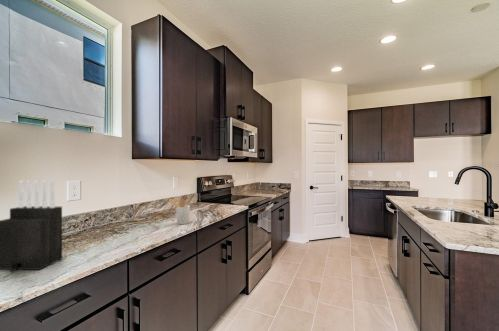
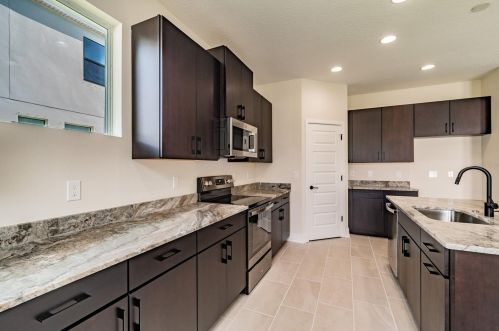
- knife block [0,179,63,273]
- utensil holder [168,198,191,225]
